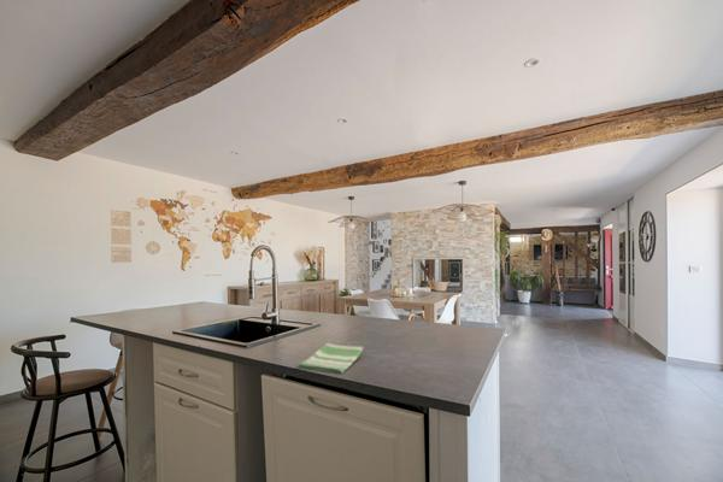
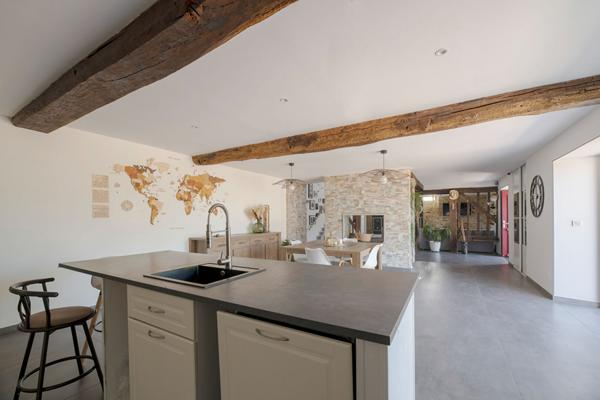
- dish towel [296,342,364,375]
